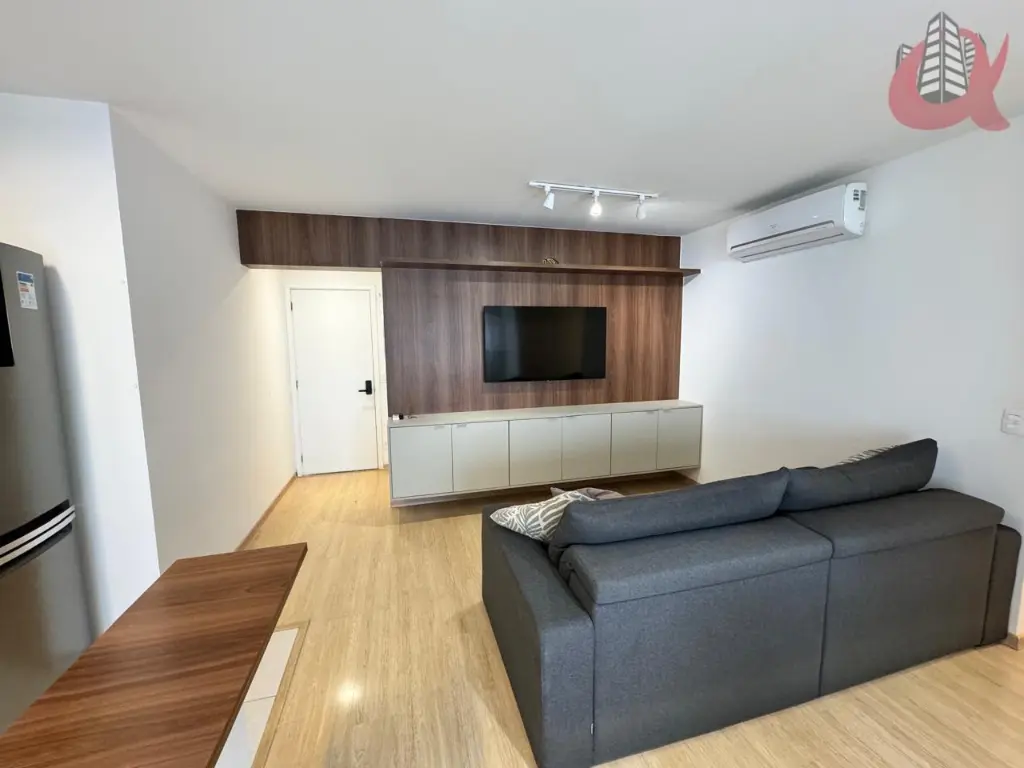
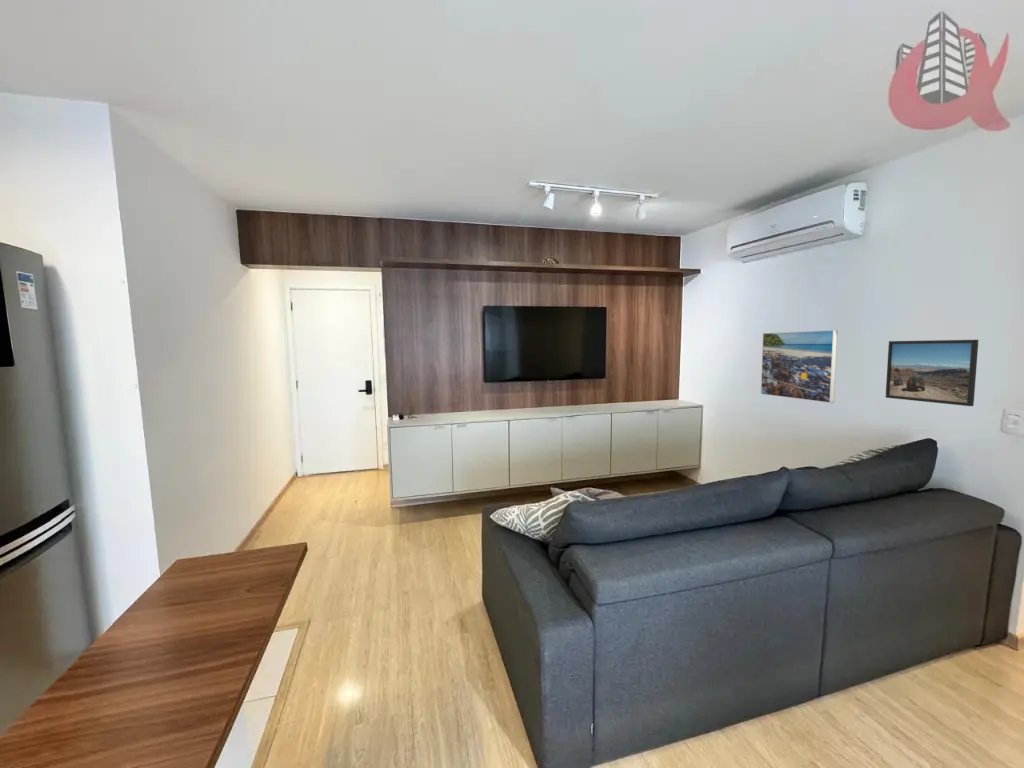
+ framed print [885,339,980,407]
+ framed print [760,329,838,404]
